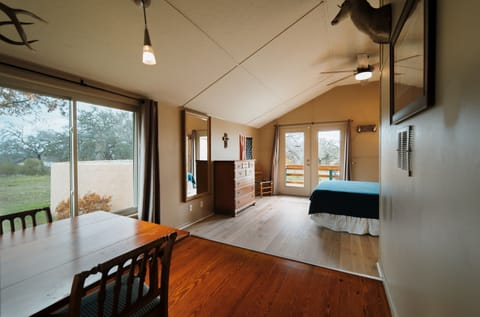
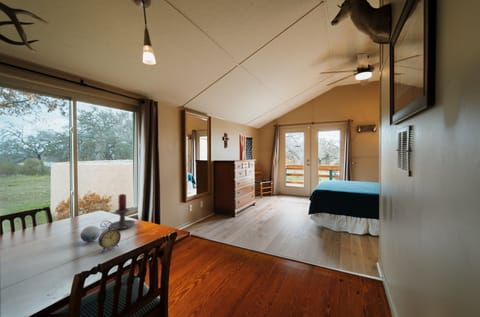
+ decorative orb [80,225,101,243]
+ alarm clock [97,221,122,253]
+ candle holder [99,193,136,230]
